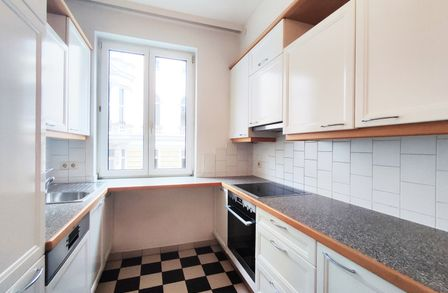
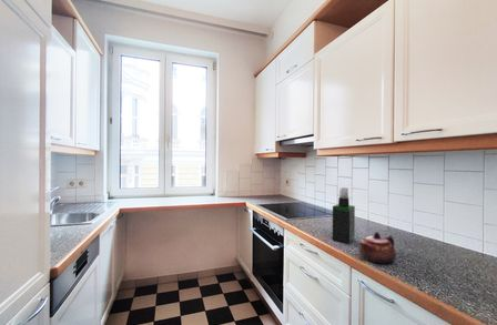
+ teapot [358,231,397,265]
+ spray bottle [332,186,356,245]
